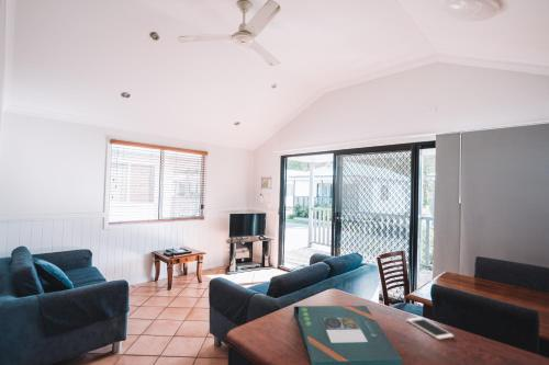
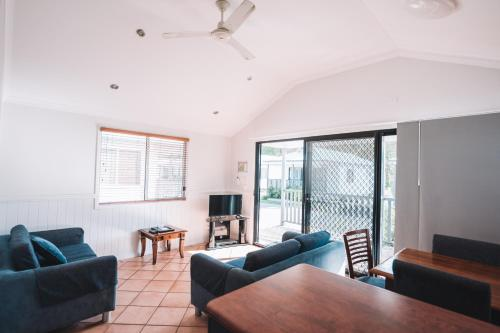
- board game [293,305,403,365]
- cell phone [405,316,455,341]
